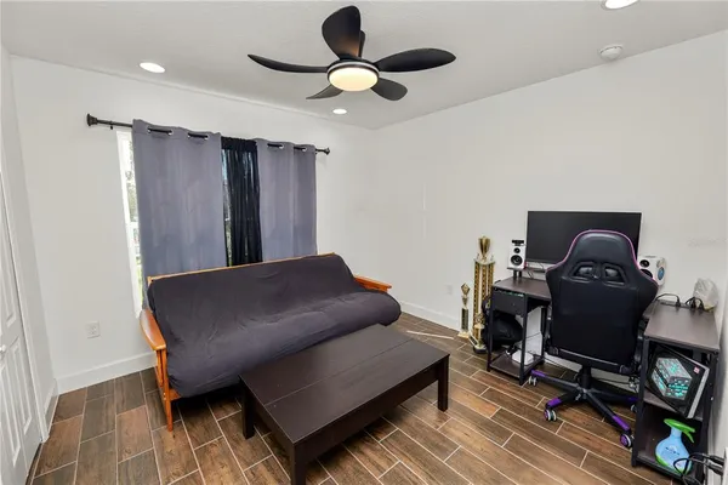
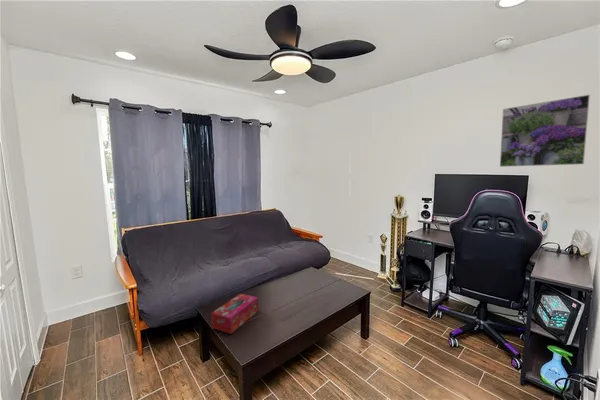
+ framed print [499,94,591,168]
+ tissue box [210,293,259,335]
